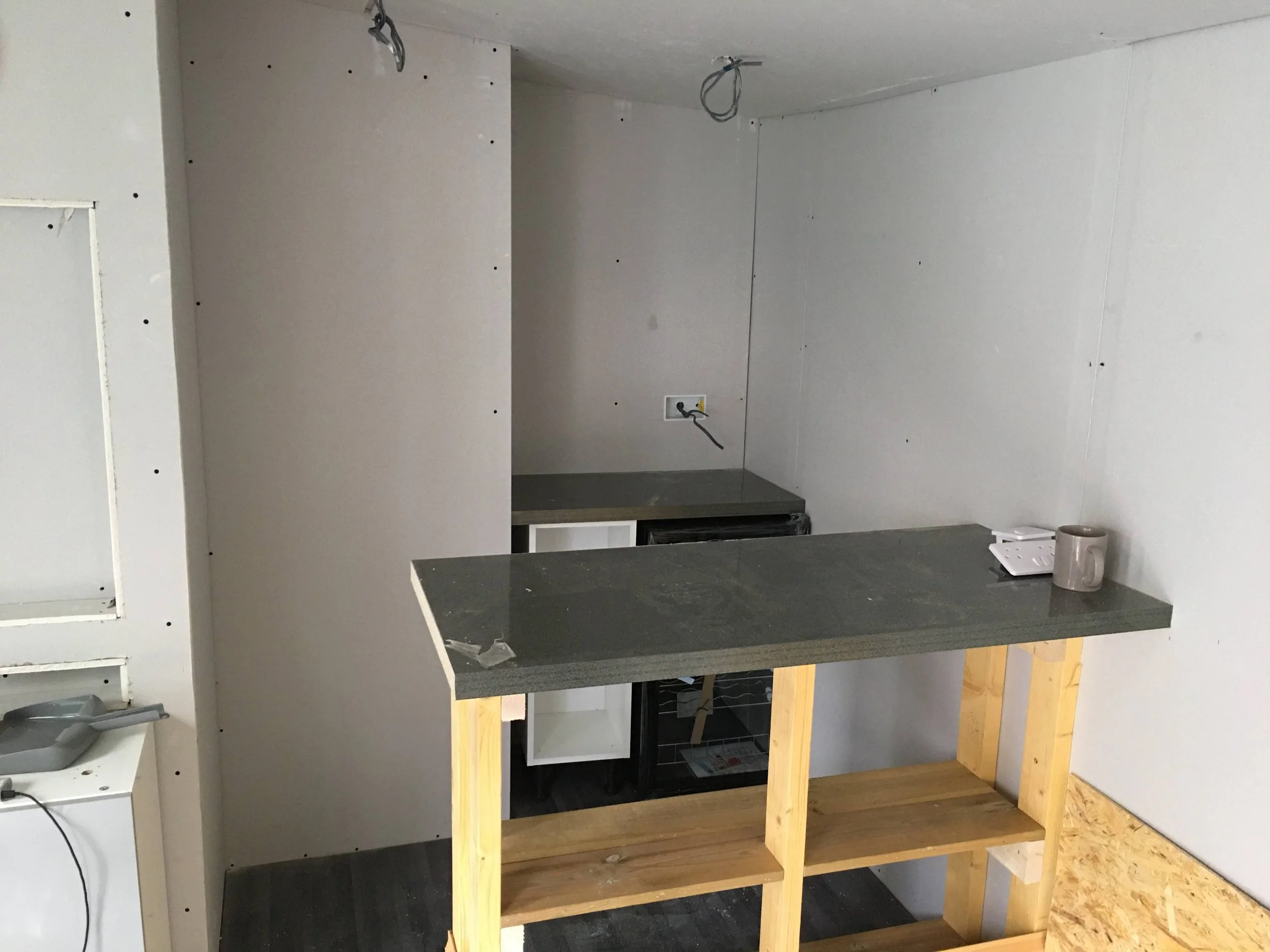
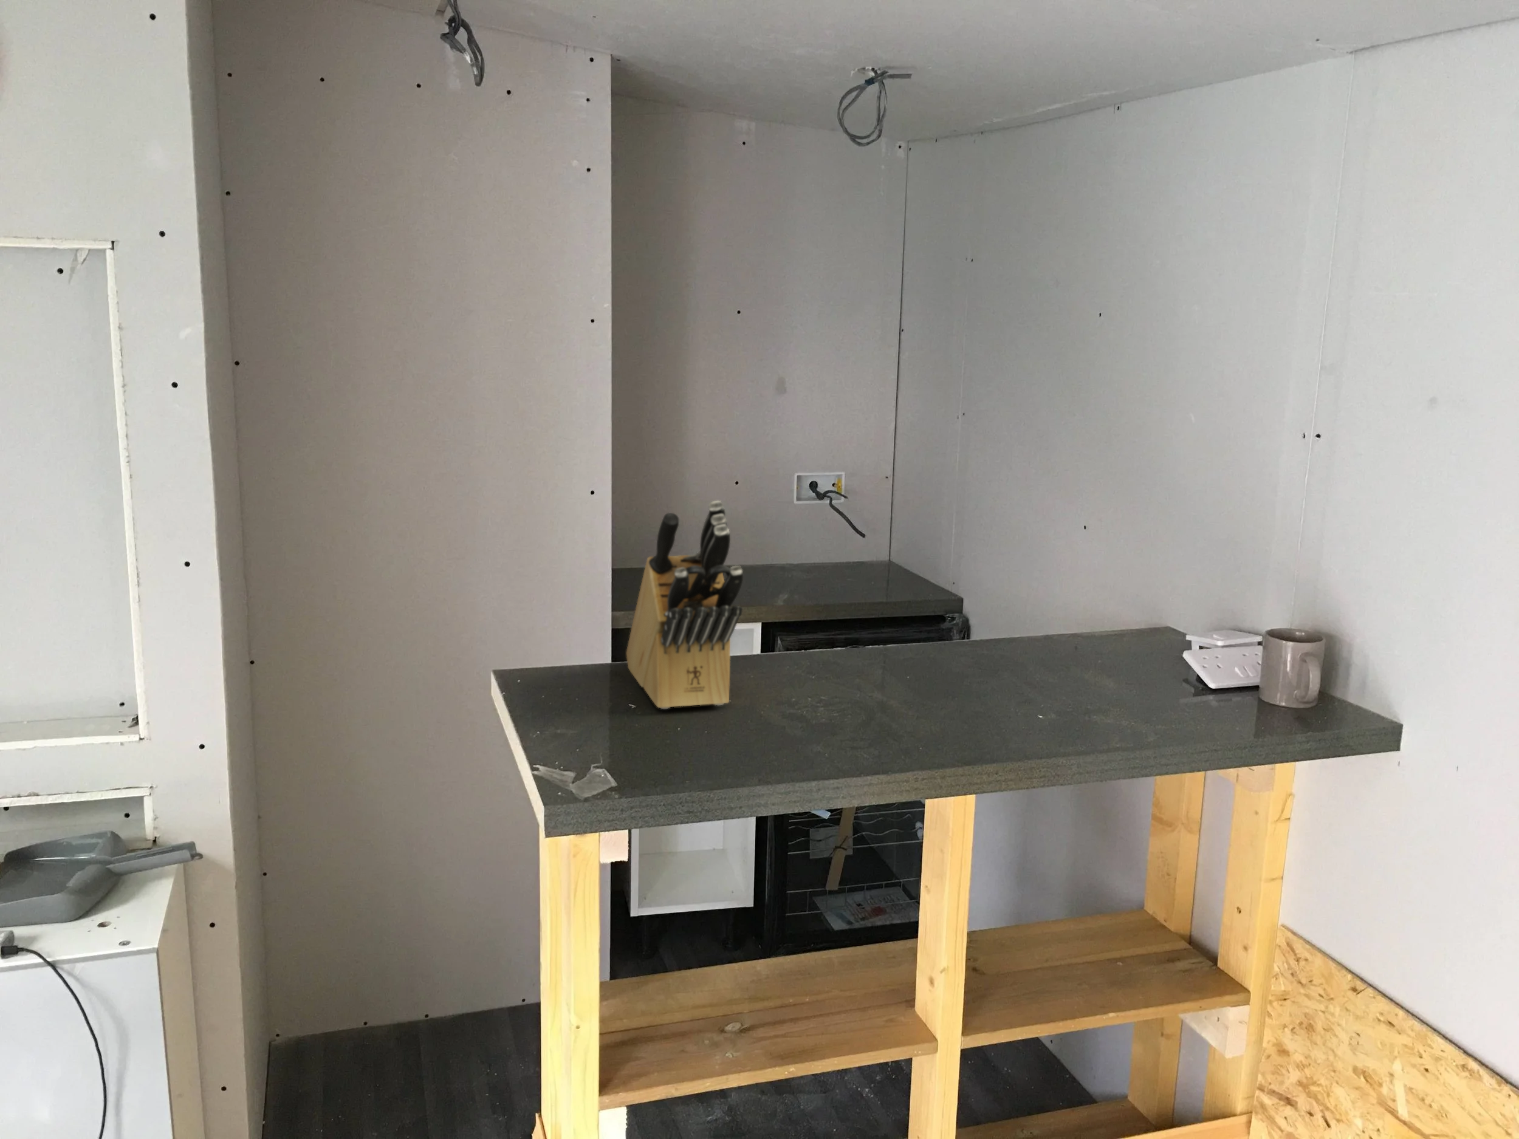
+ knife block [626,500,744,709]
